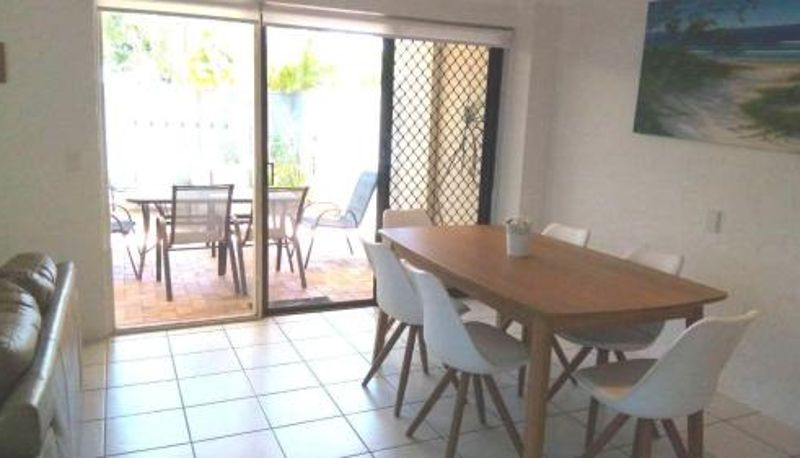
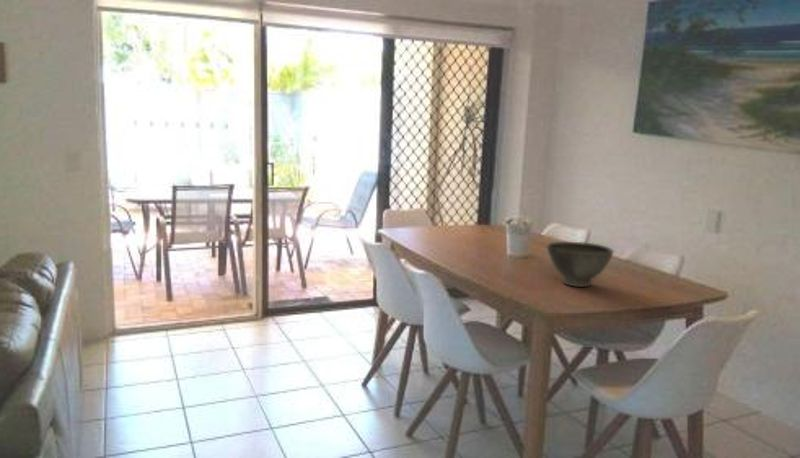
+ bowl [546,241,615,288]
